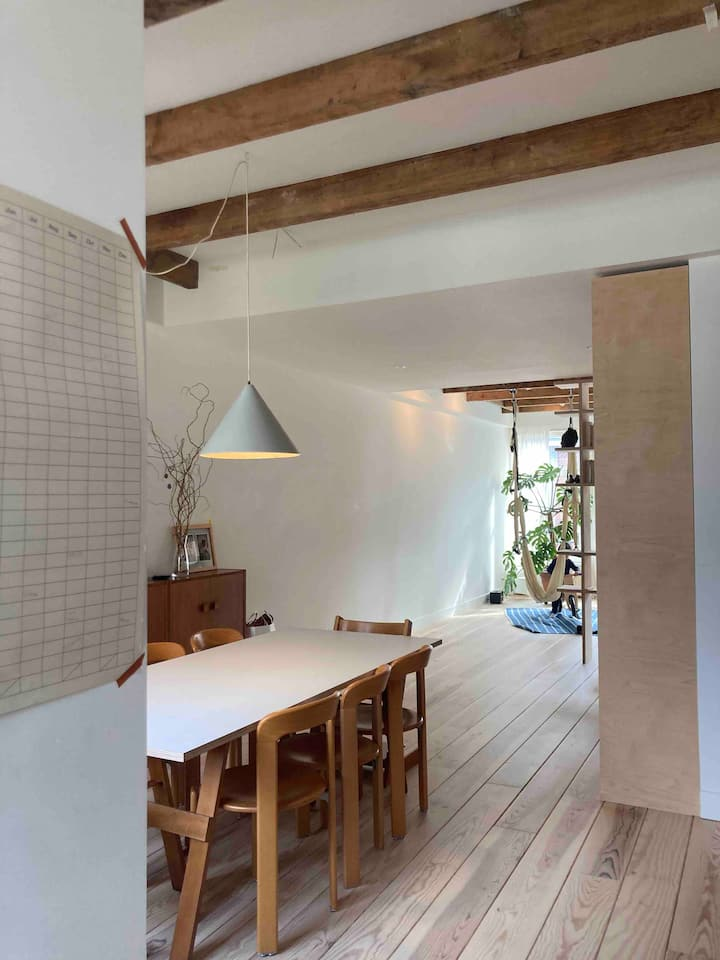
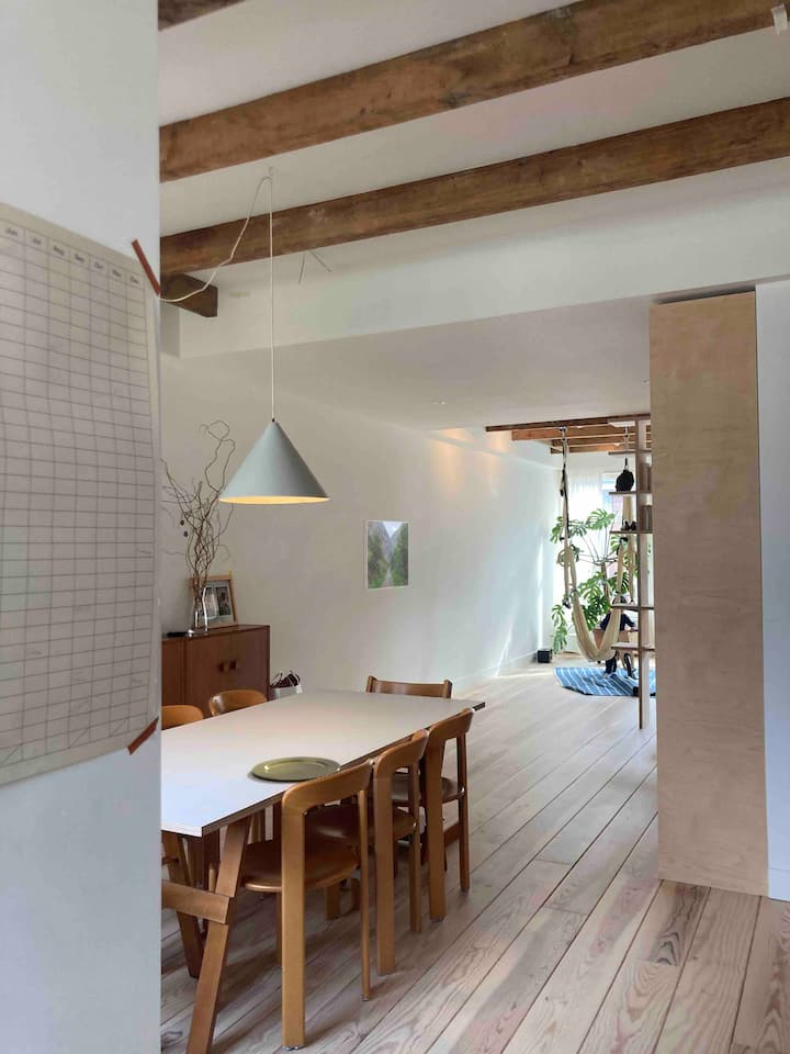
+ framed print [363,519,410,591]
+ plate [251,755,342,782]
